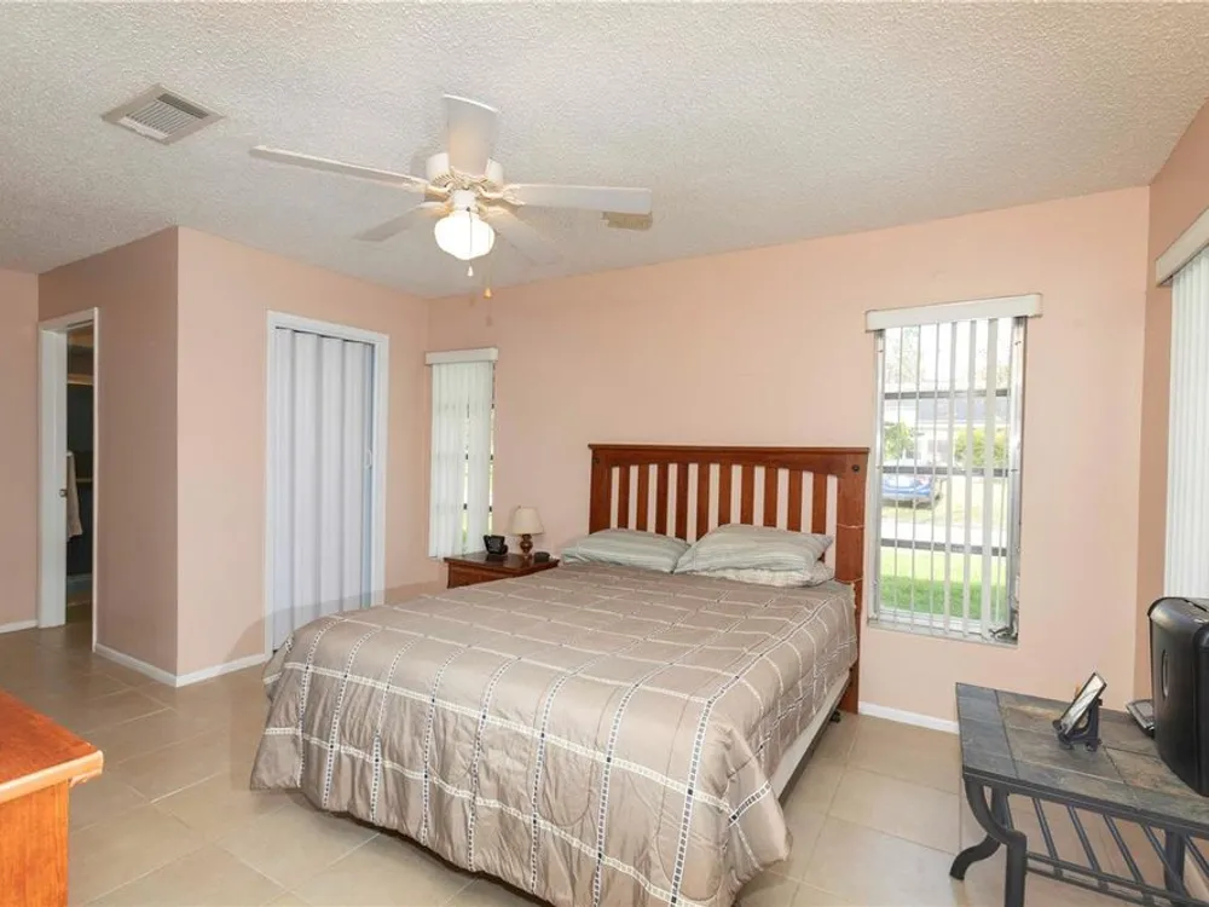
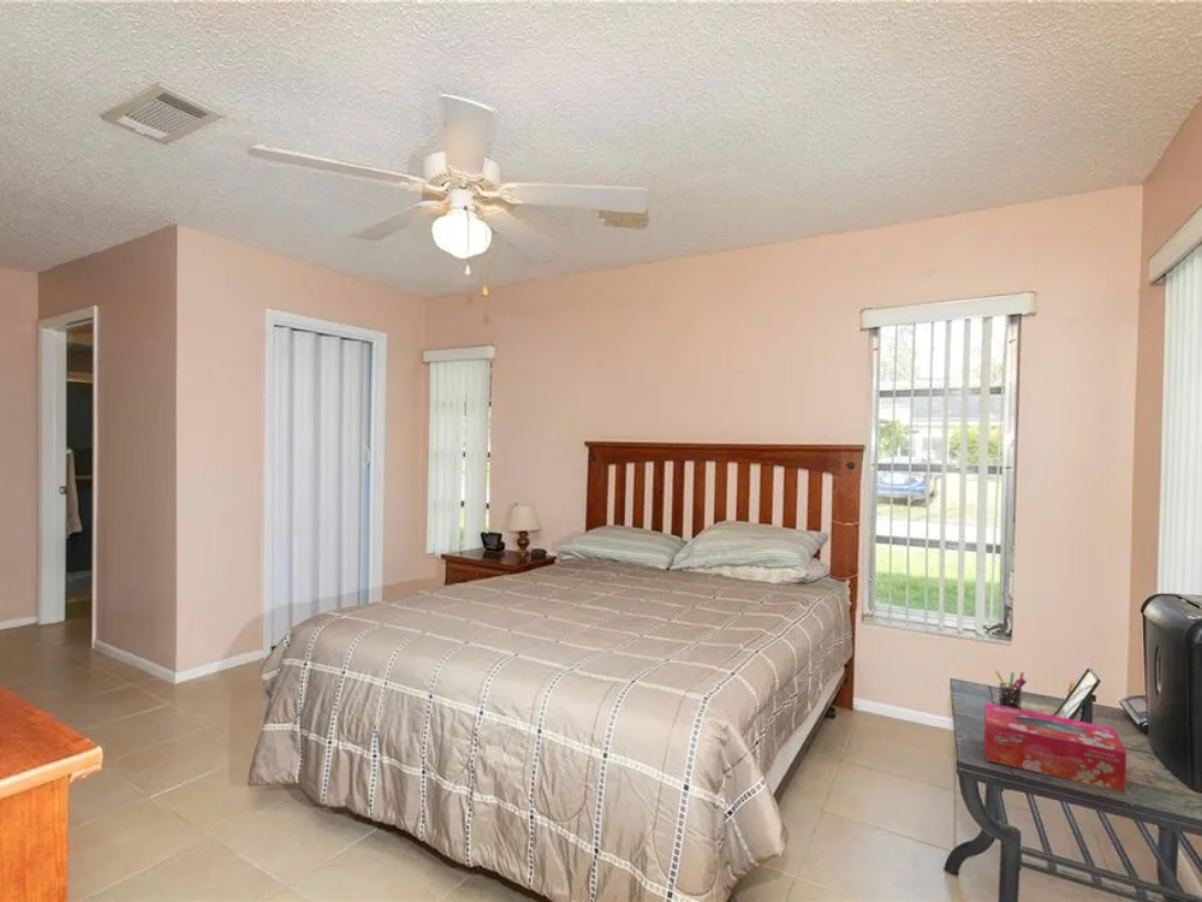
+ tissue box [983,702,1127,793]
+ pen holder [994,670,1028,710]
